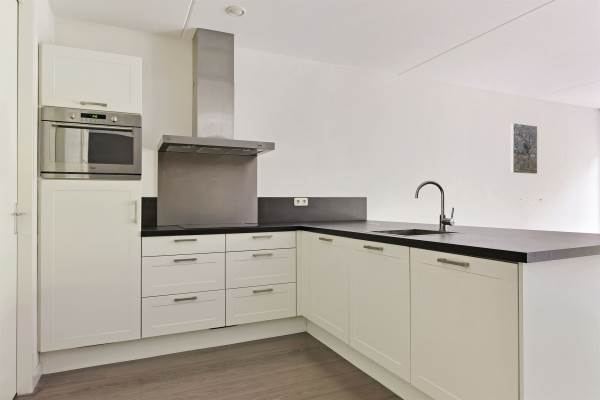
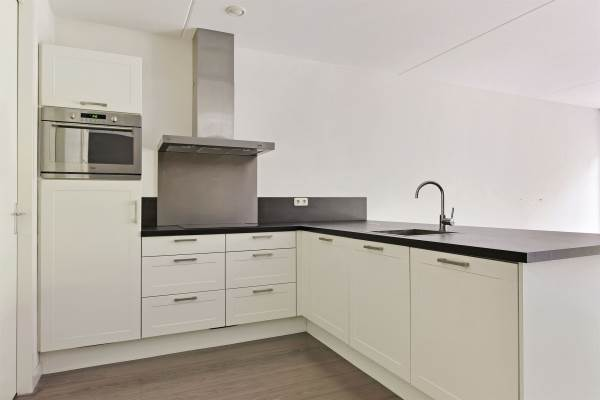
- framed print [510,122,538,175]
